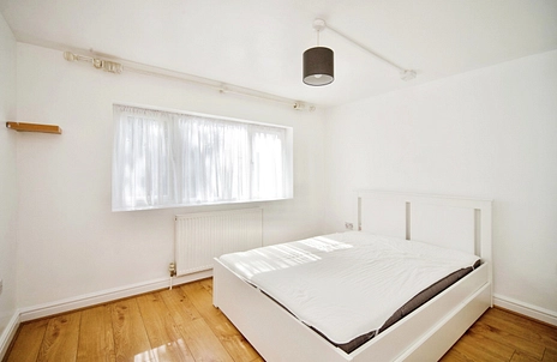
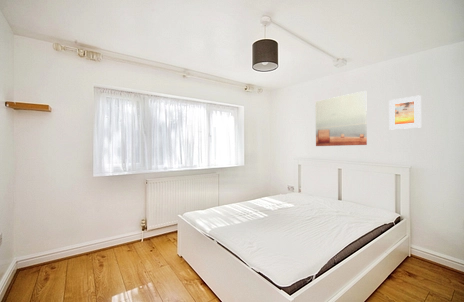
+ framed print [388,94,422,130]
+ wall art [315,90,368,147]
